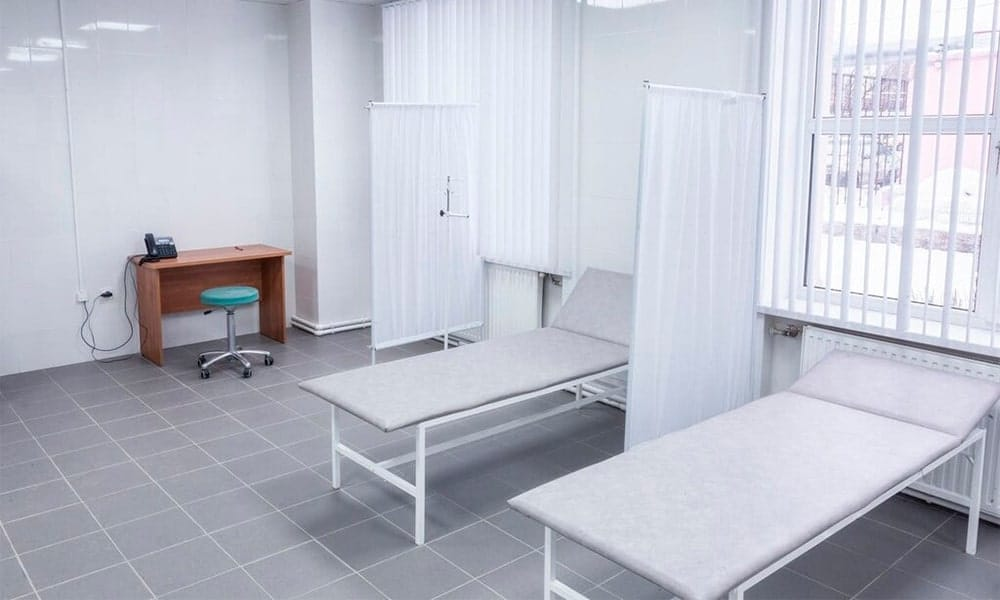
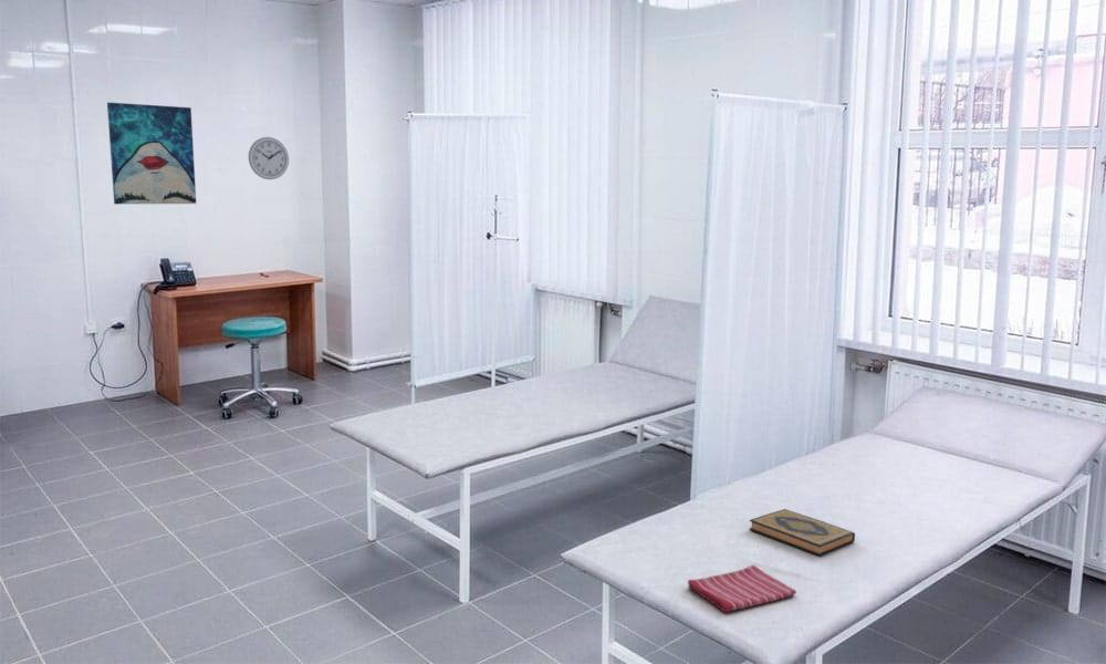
+ dish towel [687,564,797,613]
+ hardback book [749,508,856,557]
+ wall art [106,102,197,205]
+ wall clock [248,136,290,180]
